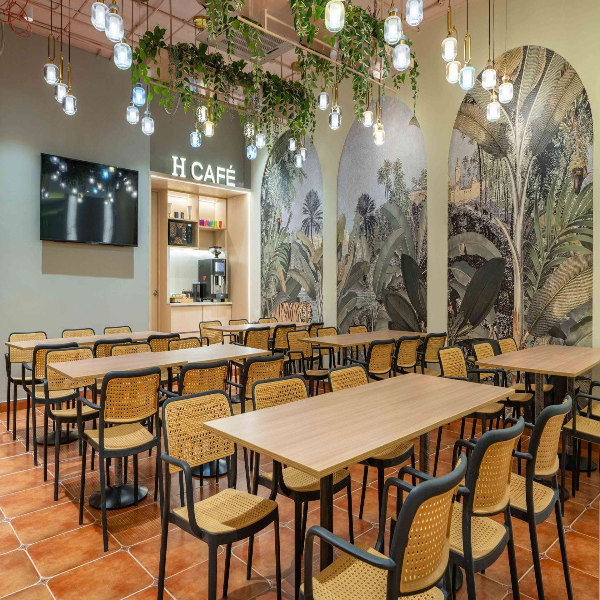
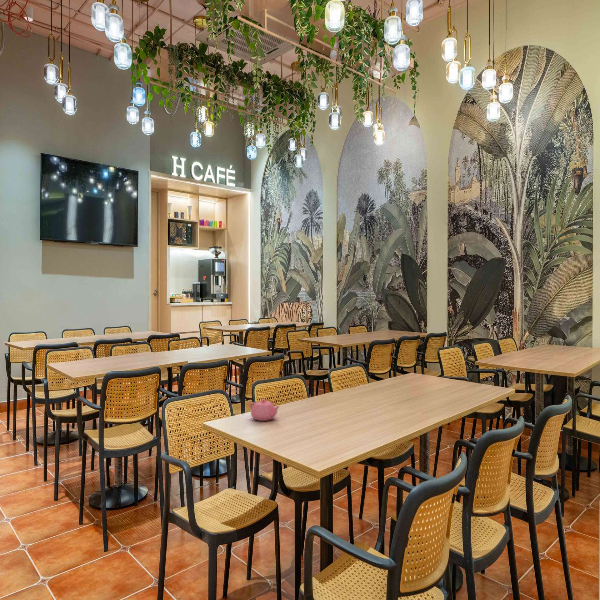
+ teapot [248,398,281,422]
